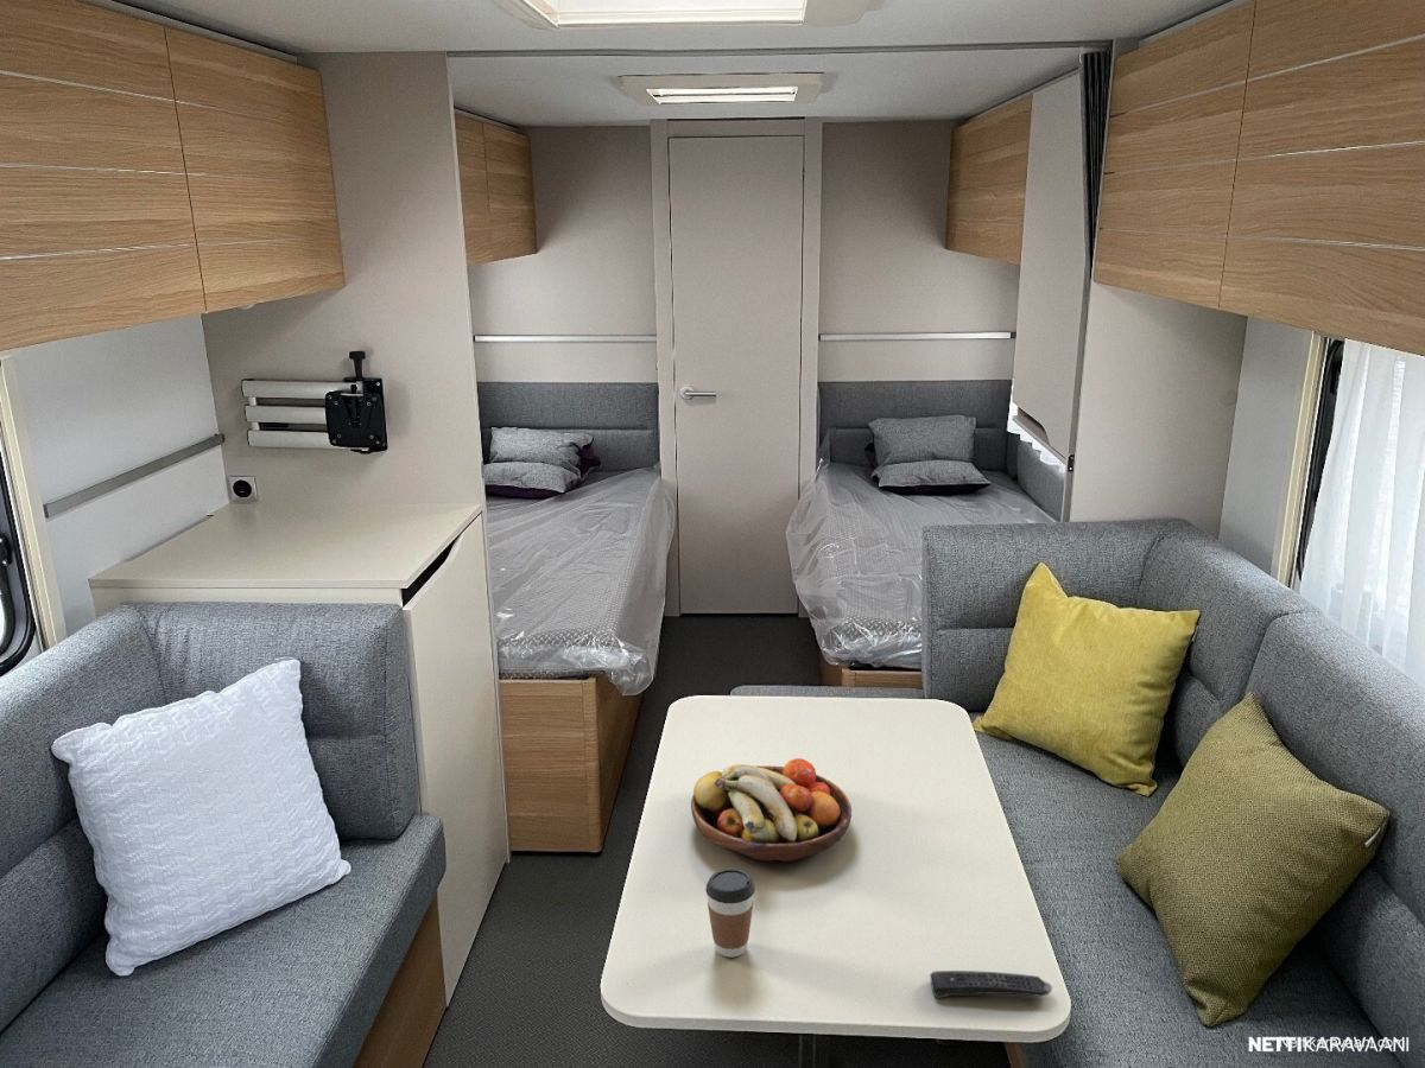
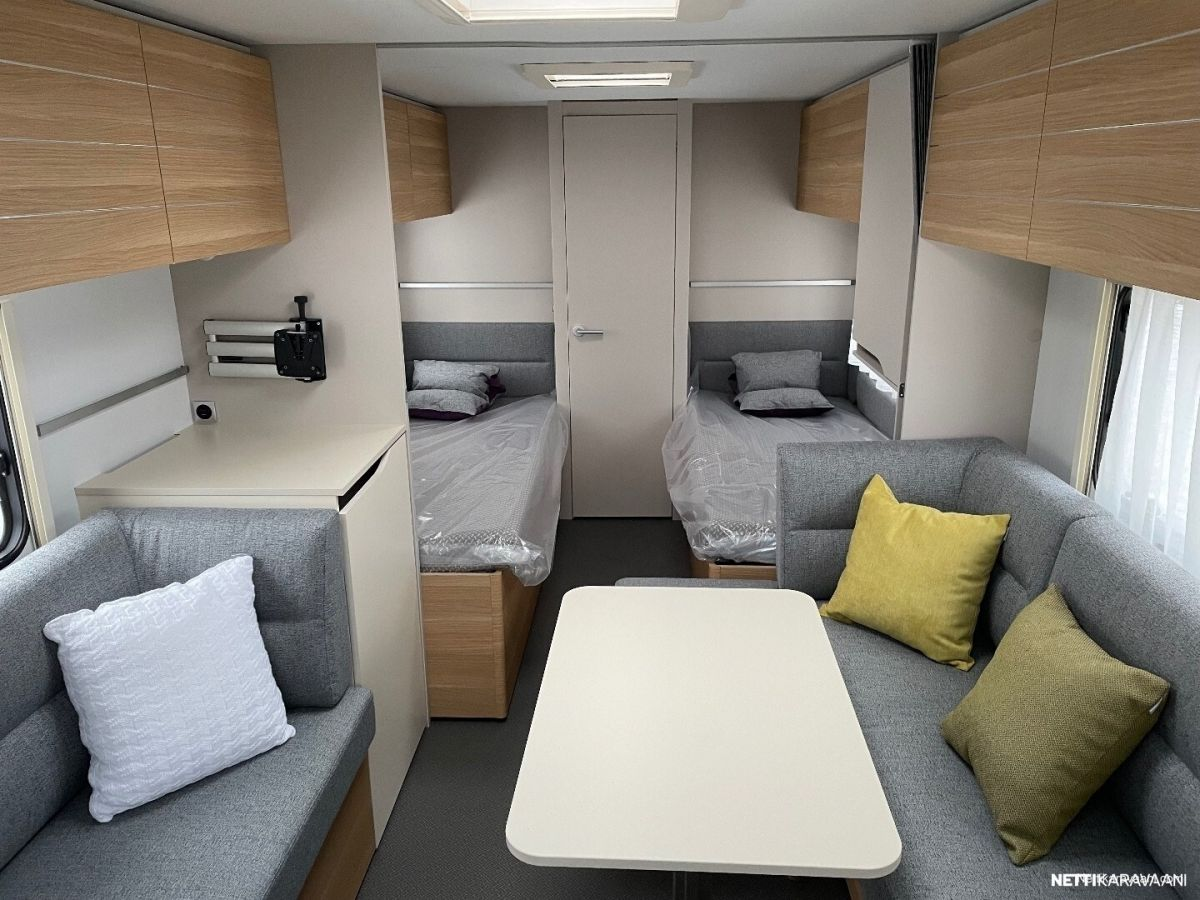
- coffee cup [704,867,756,959]
- remote control [930,970,1053,999]
- fruit bowl [690,757,853,863]
